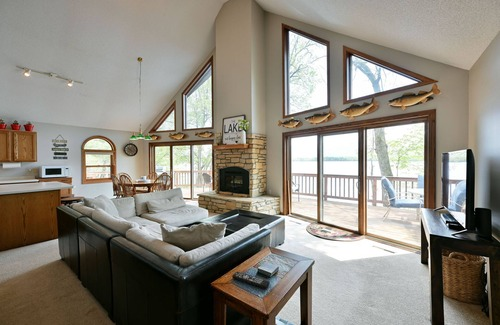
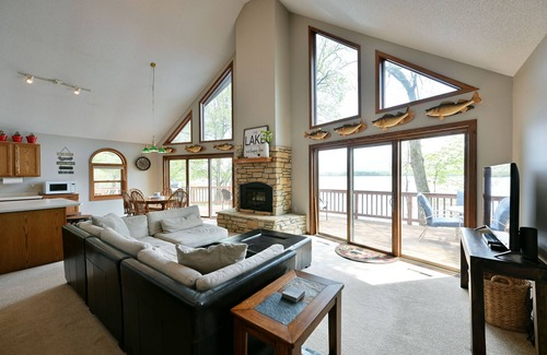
- remote control [231,271,271,290]
